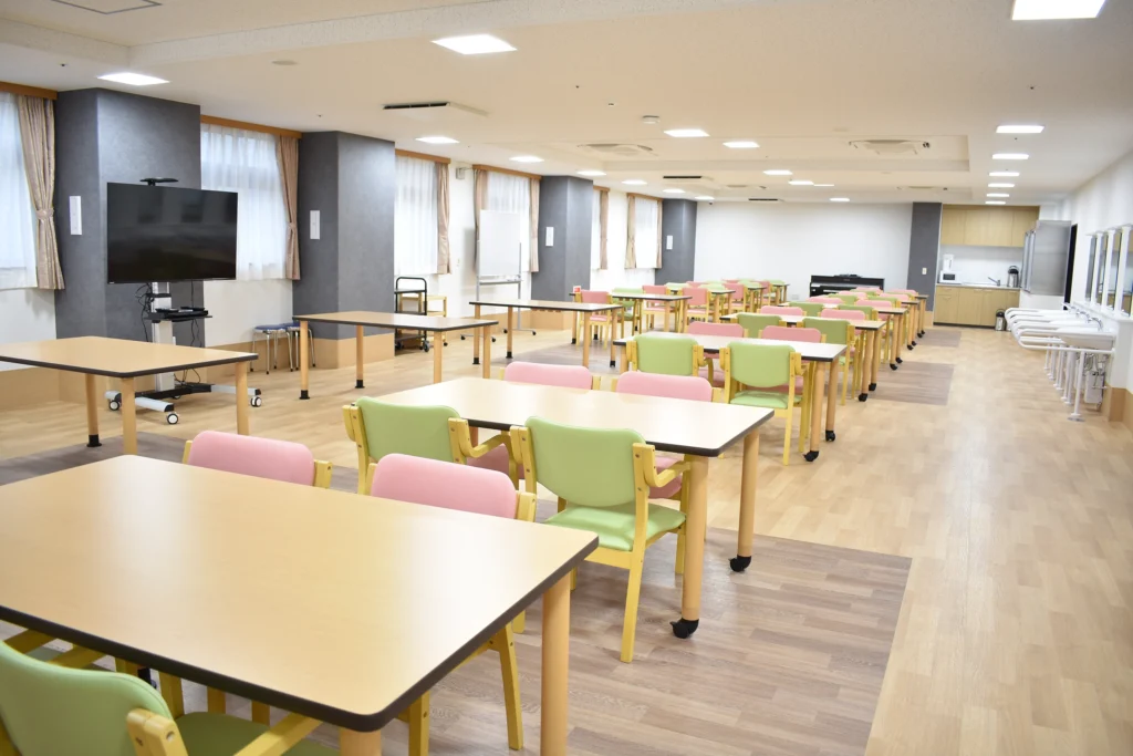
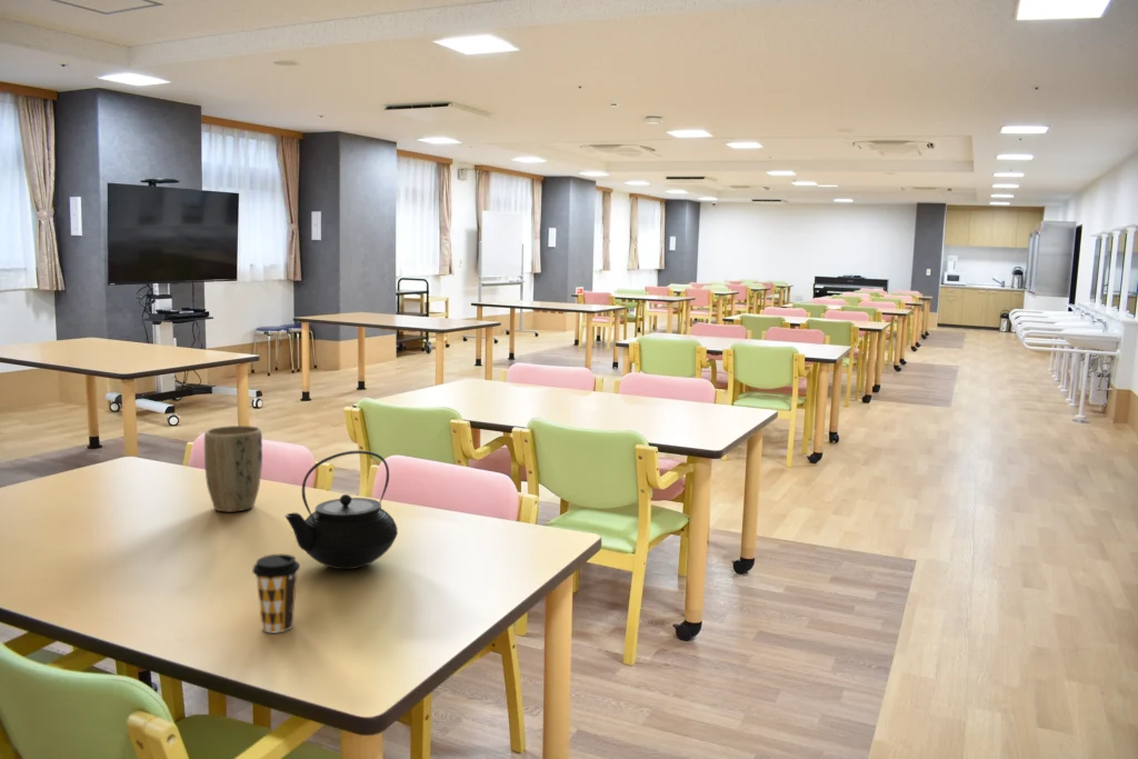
+ plant pot [203,425,263,513]
+ teapot [283,450,399,570]
+ coffee cup [251,553,301,633]
